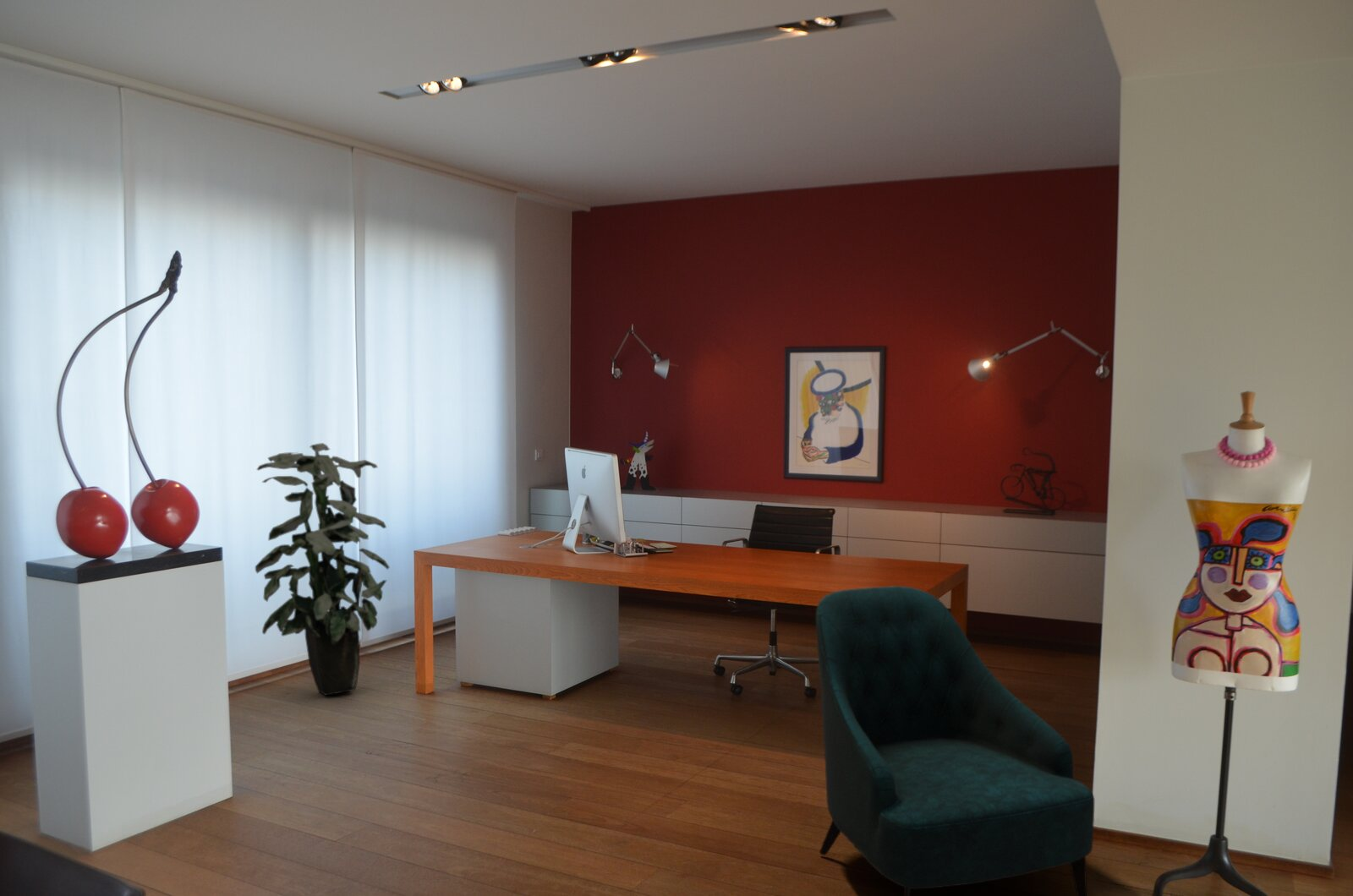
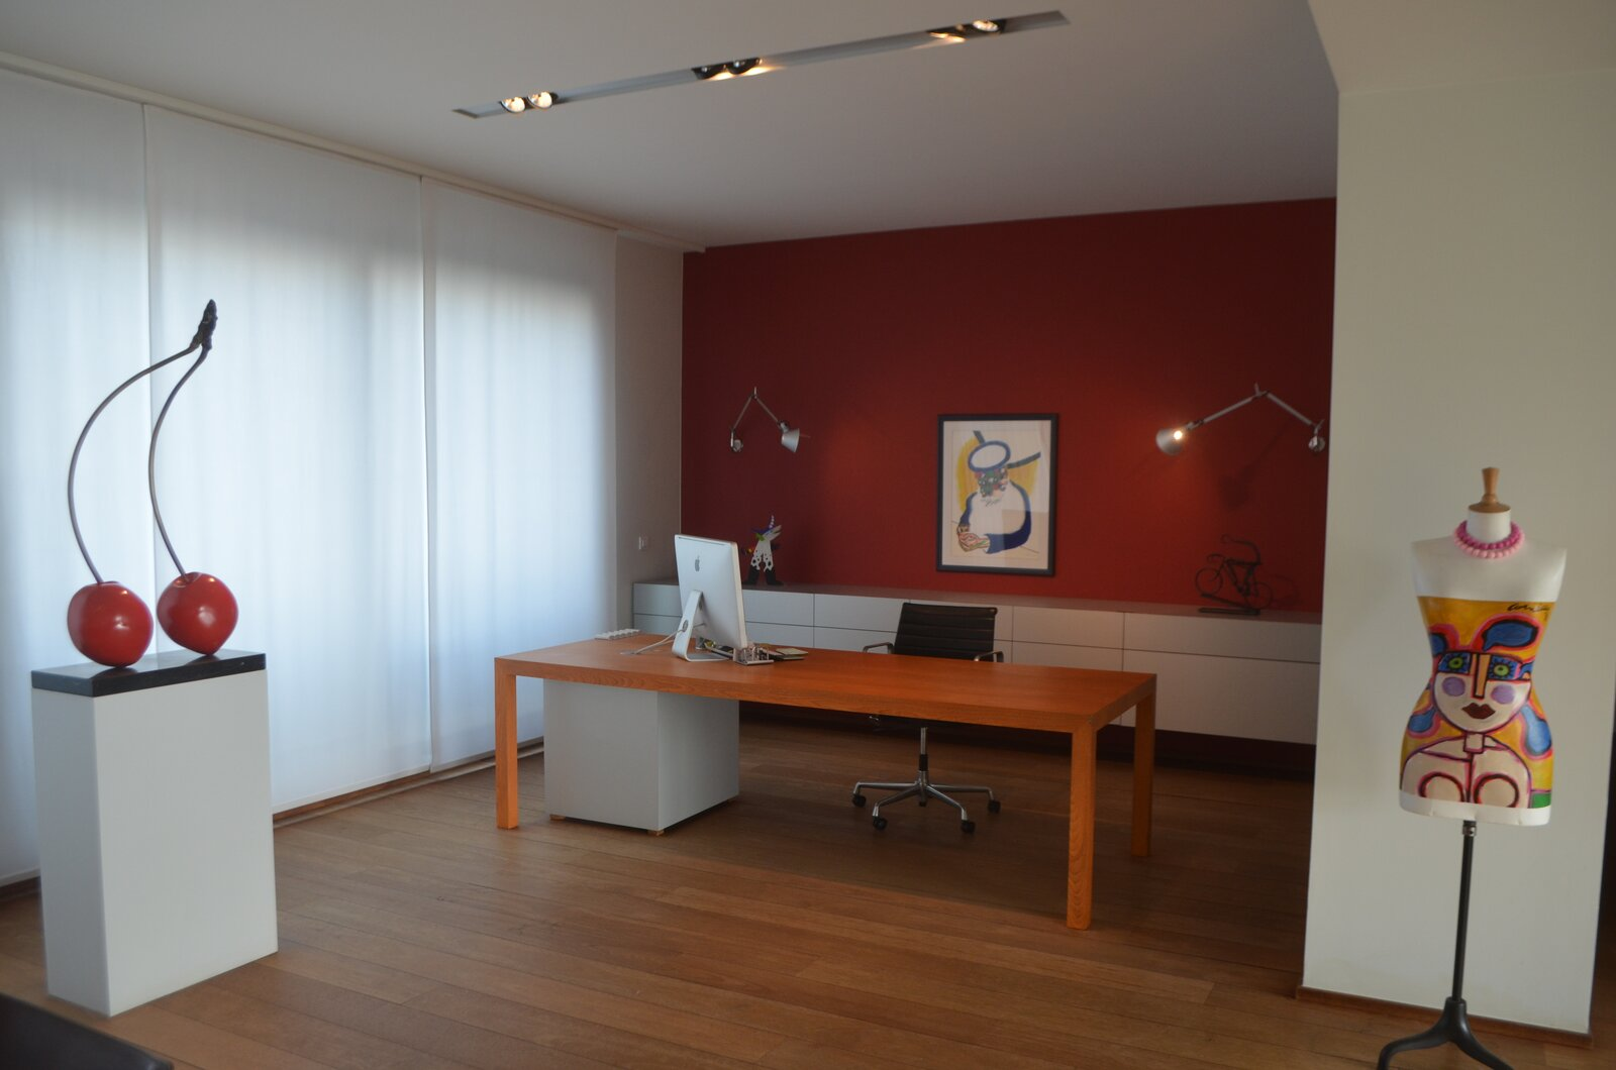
- armchair [815,585,1095,896]
- indoor plant [255,442,391,697]
